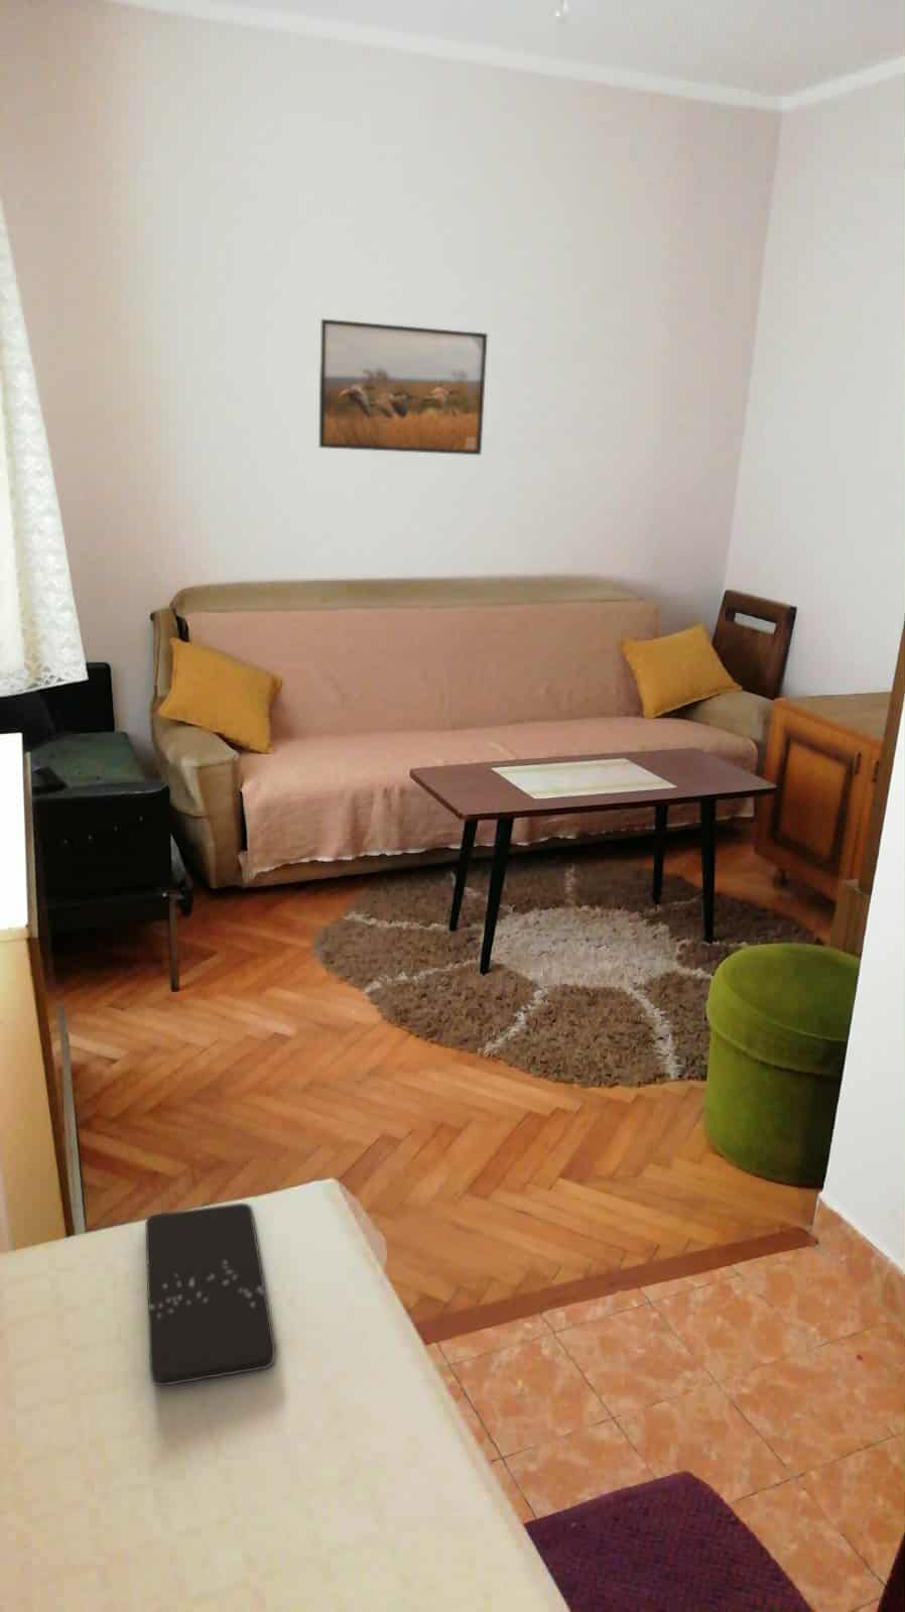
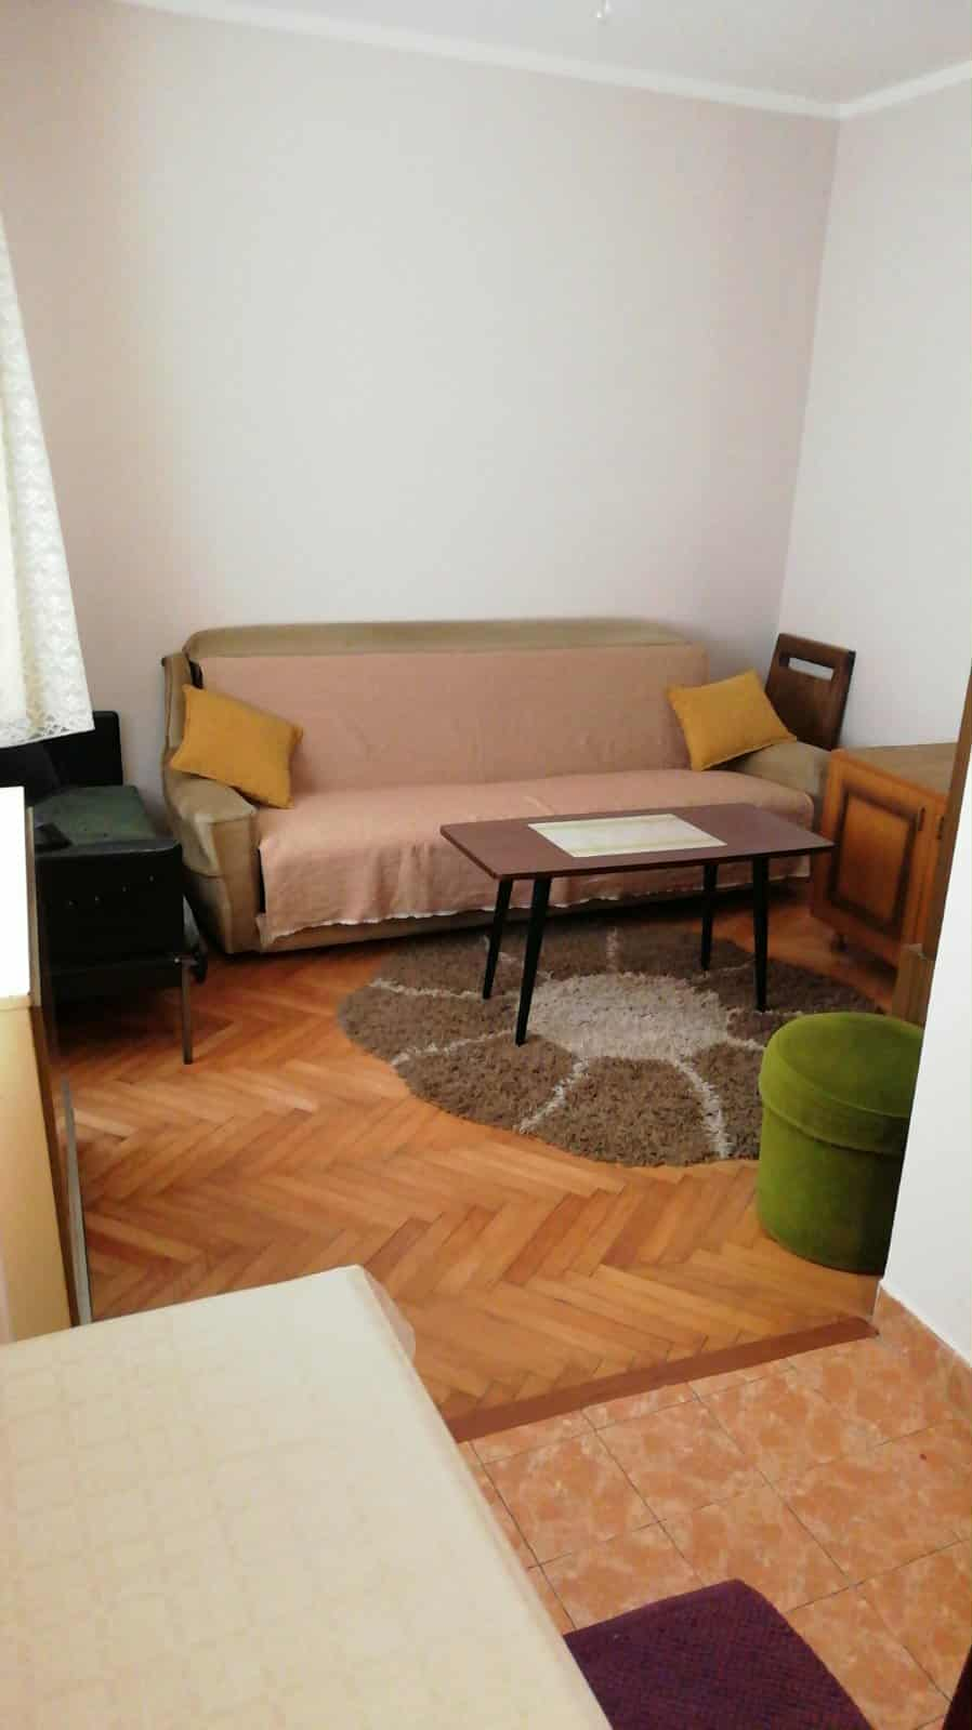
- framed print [319,318,489,456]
- smartphone [144,1202,277,1387]
